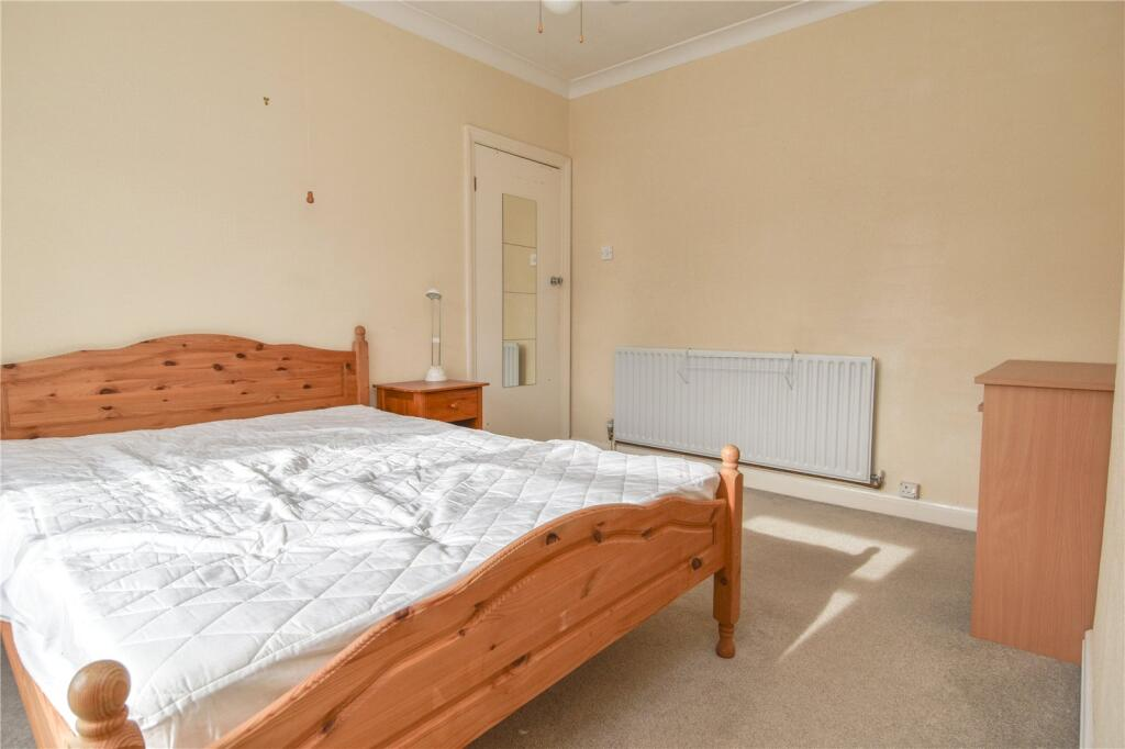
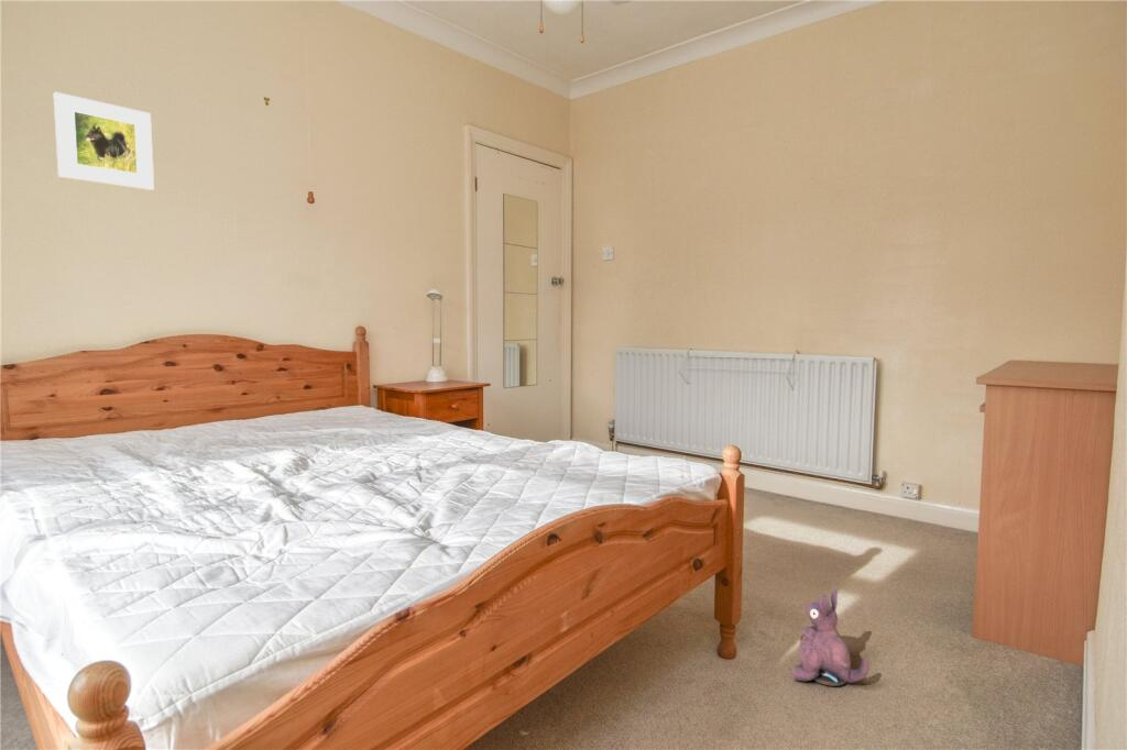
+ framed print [53,91,155,191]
+ plush toy [791,588,869,687]
